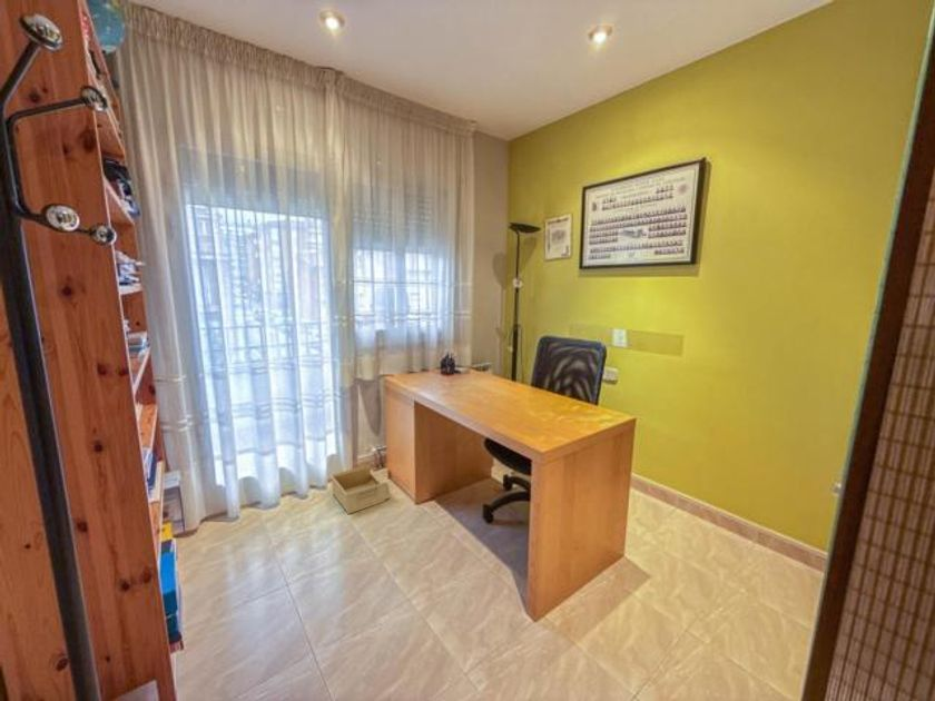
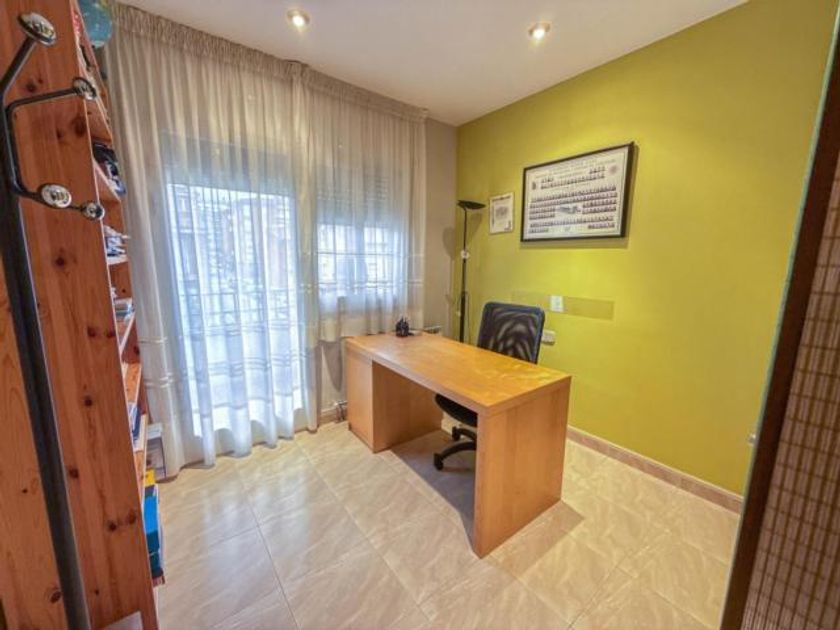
- storage bin [329,464,391,515]
